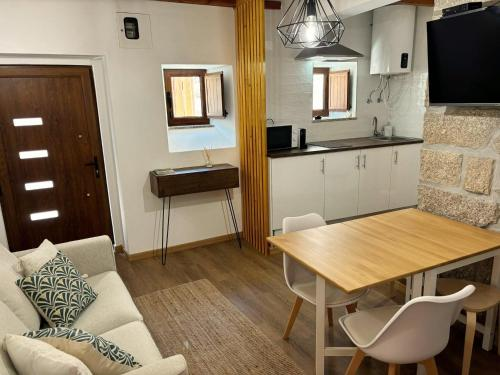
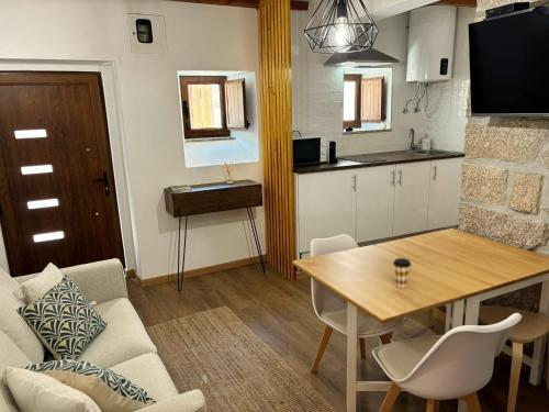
+ coffee cup [392,257,412,289]
